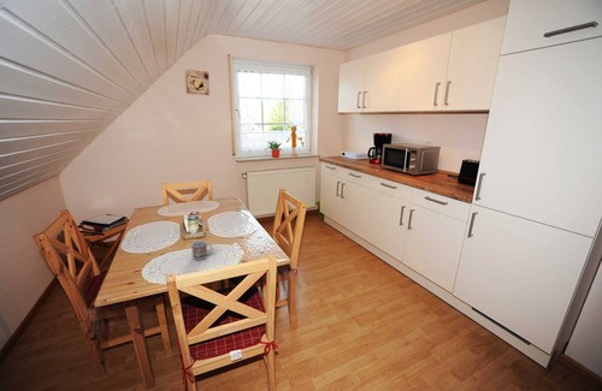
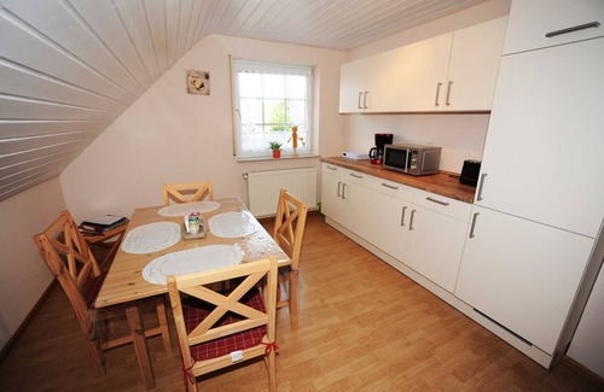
- cup [190,239,213,261]
